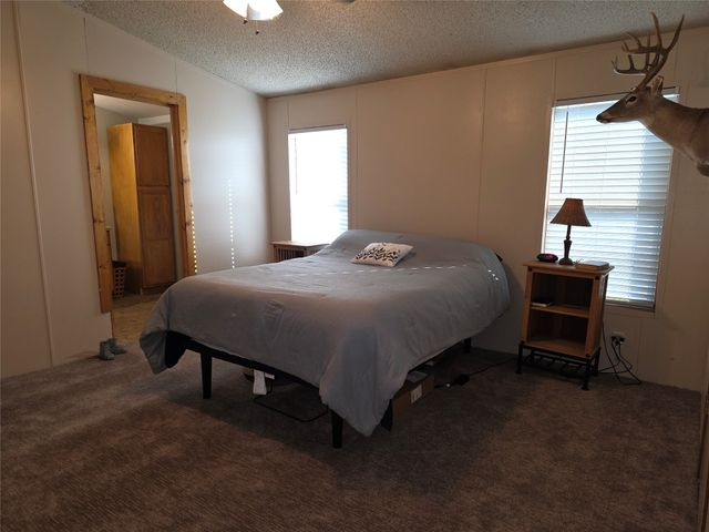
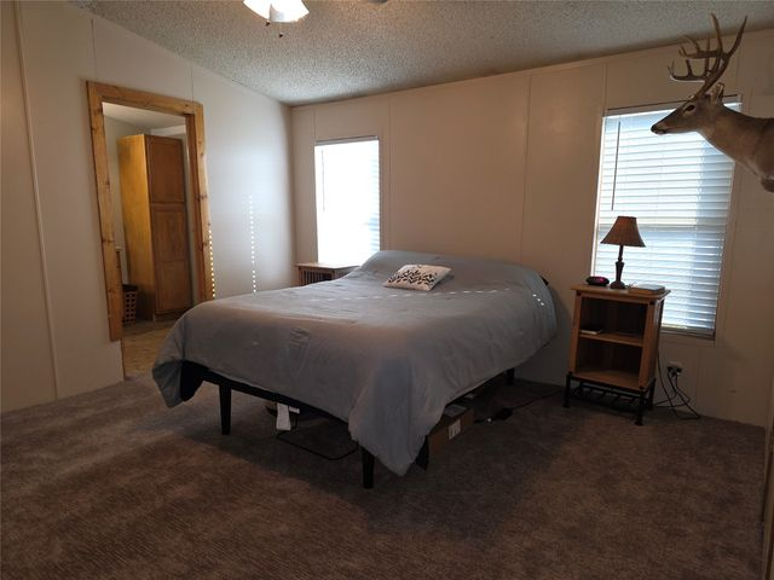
- boots [97,337,129,361]
